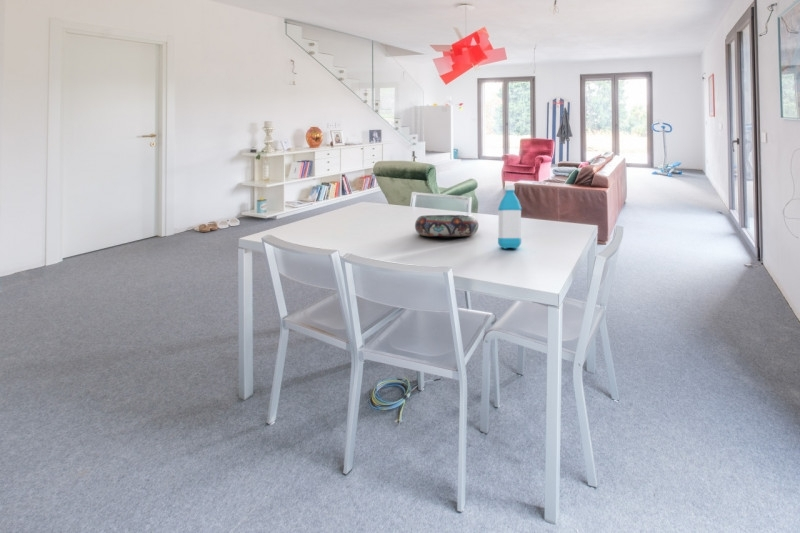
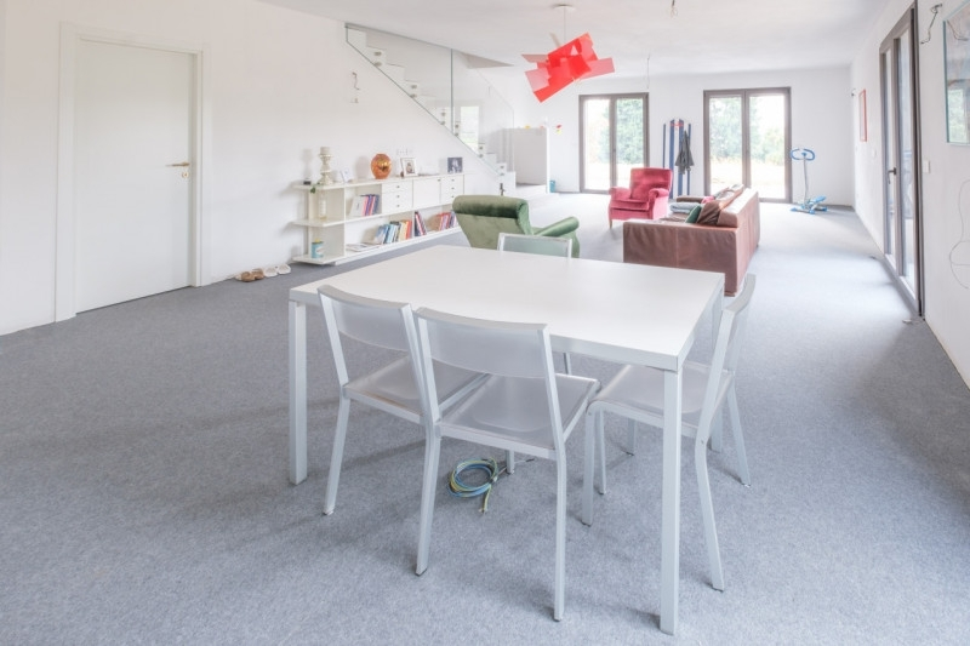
- decorative bowl [414,214,479,237]
- water bottle [497,184,523,250]
